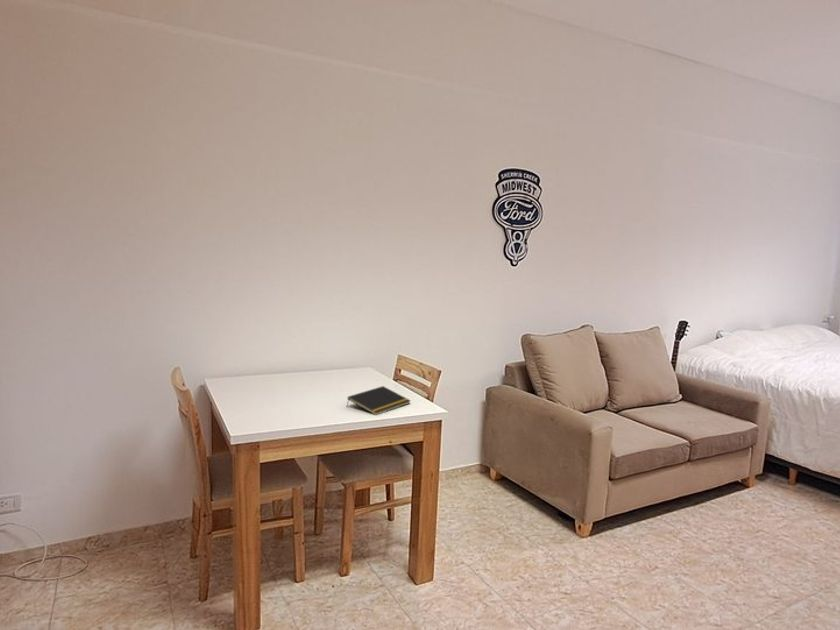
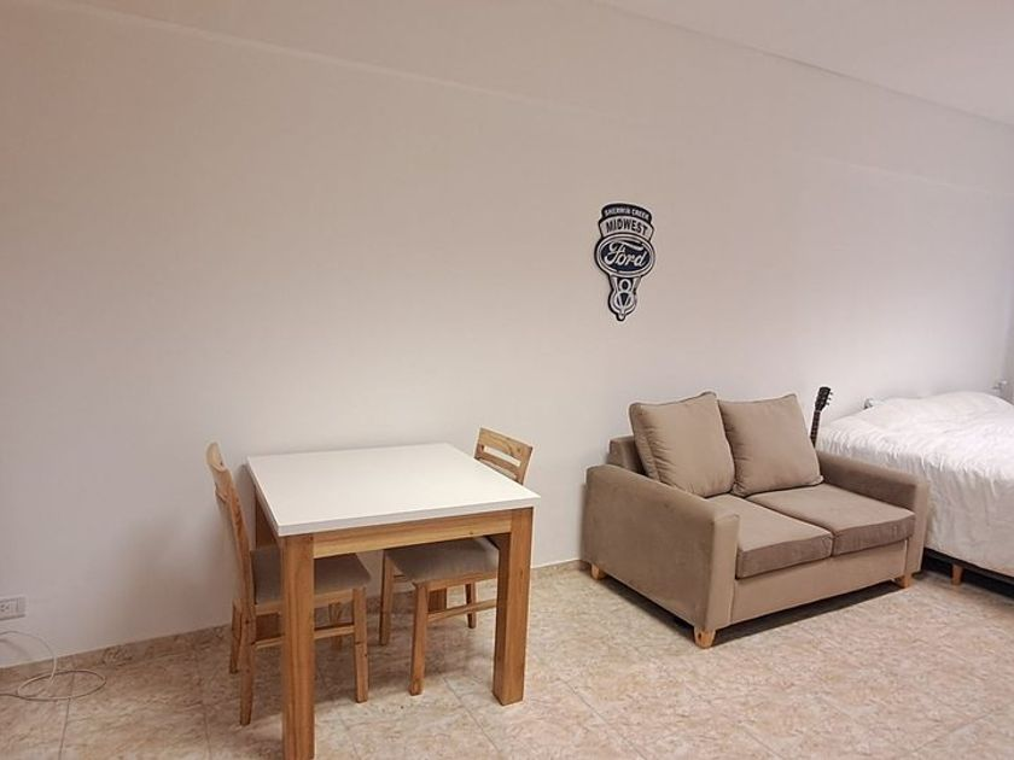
- notepad [346,385,412,416]
